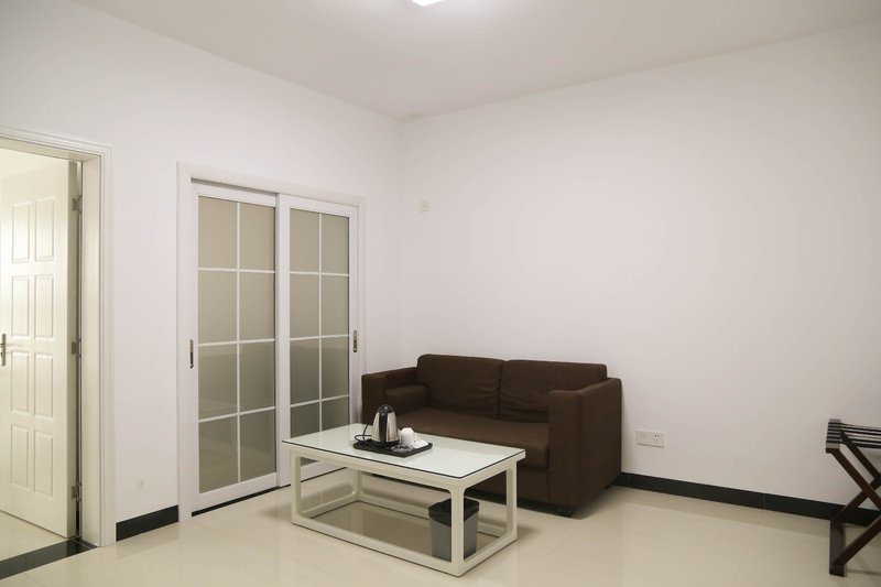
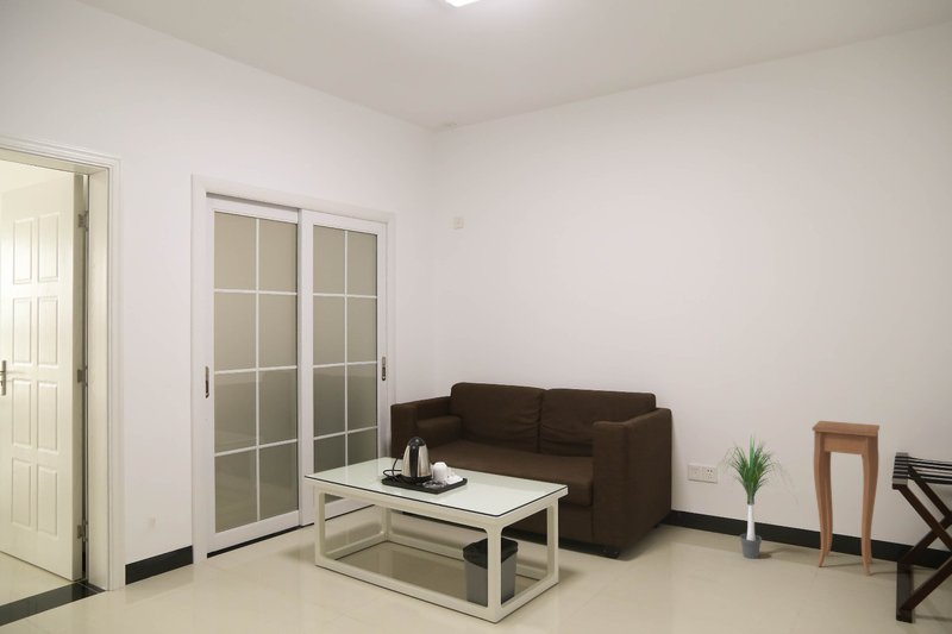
+ side table [812,420,881,577]
+ potted plant [712,433,796,560]
